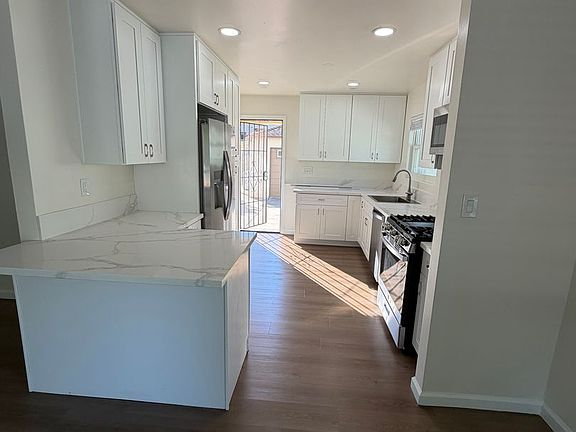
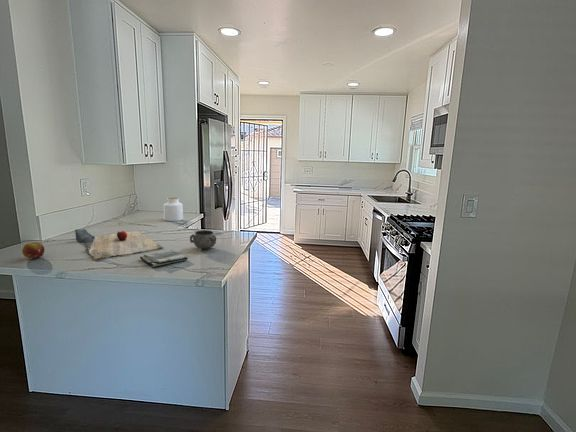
+ decorative bowl [189,229,217,250]
+ cutting board [74,228,164,262]
+ fruit [21,241,45,259]
+ dish towel [139,249,189,268]
+ jar [163,196,184,222]
